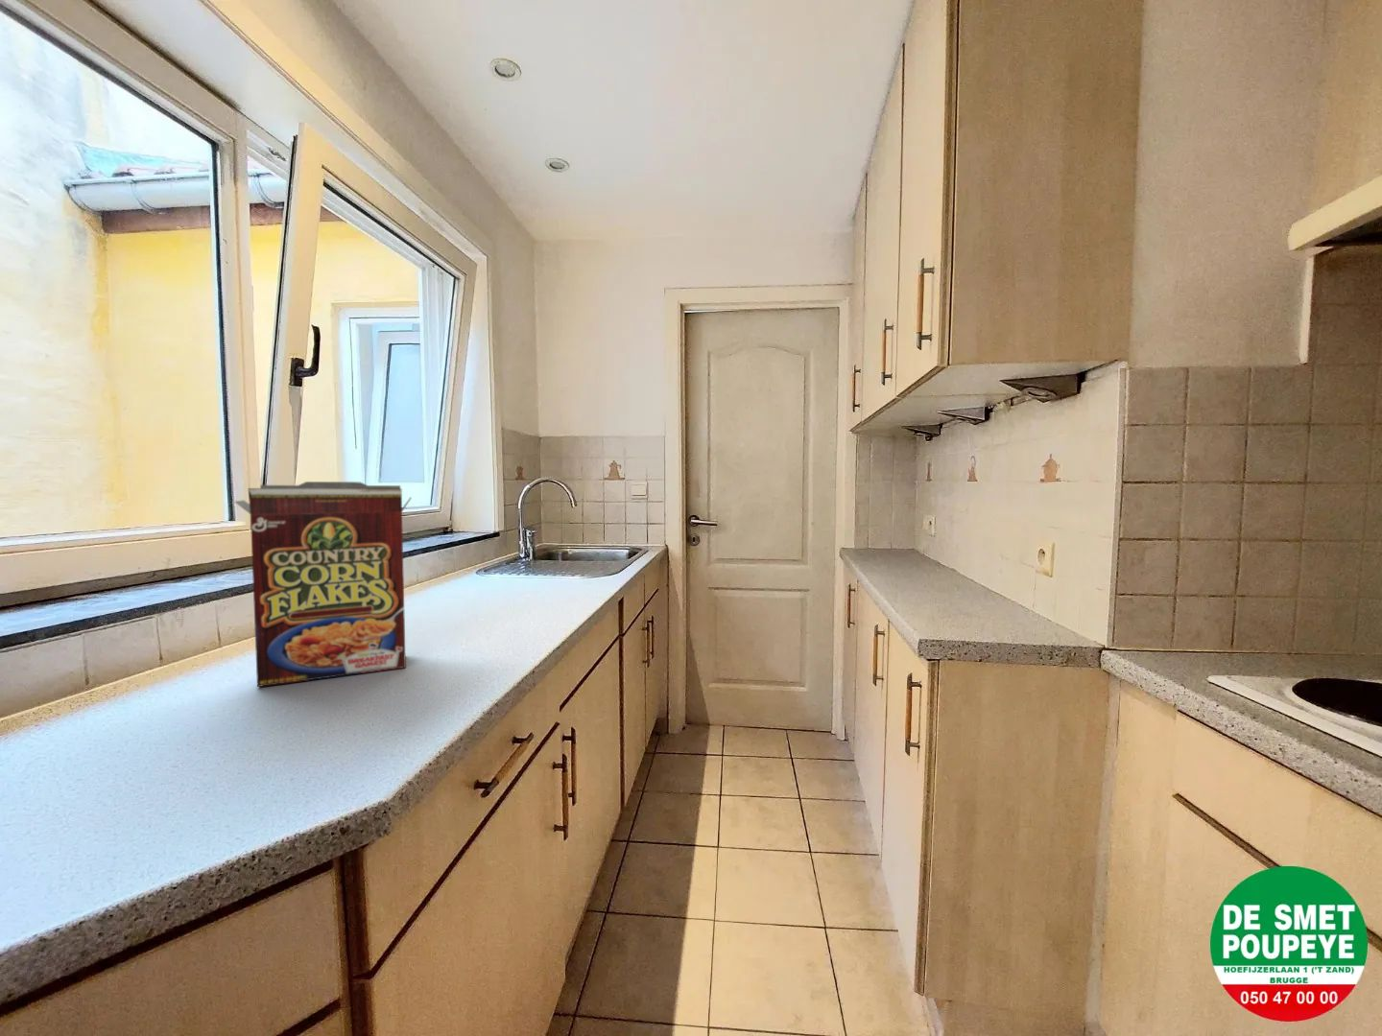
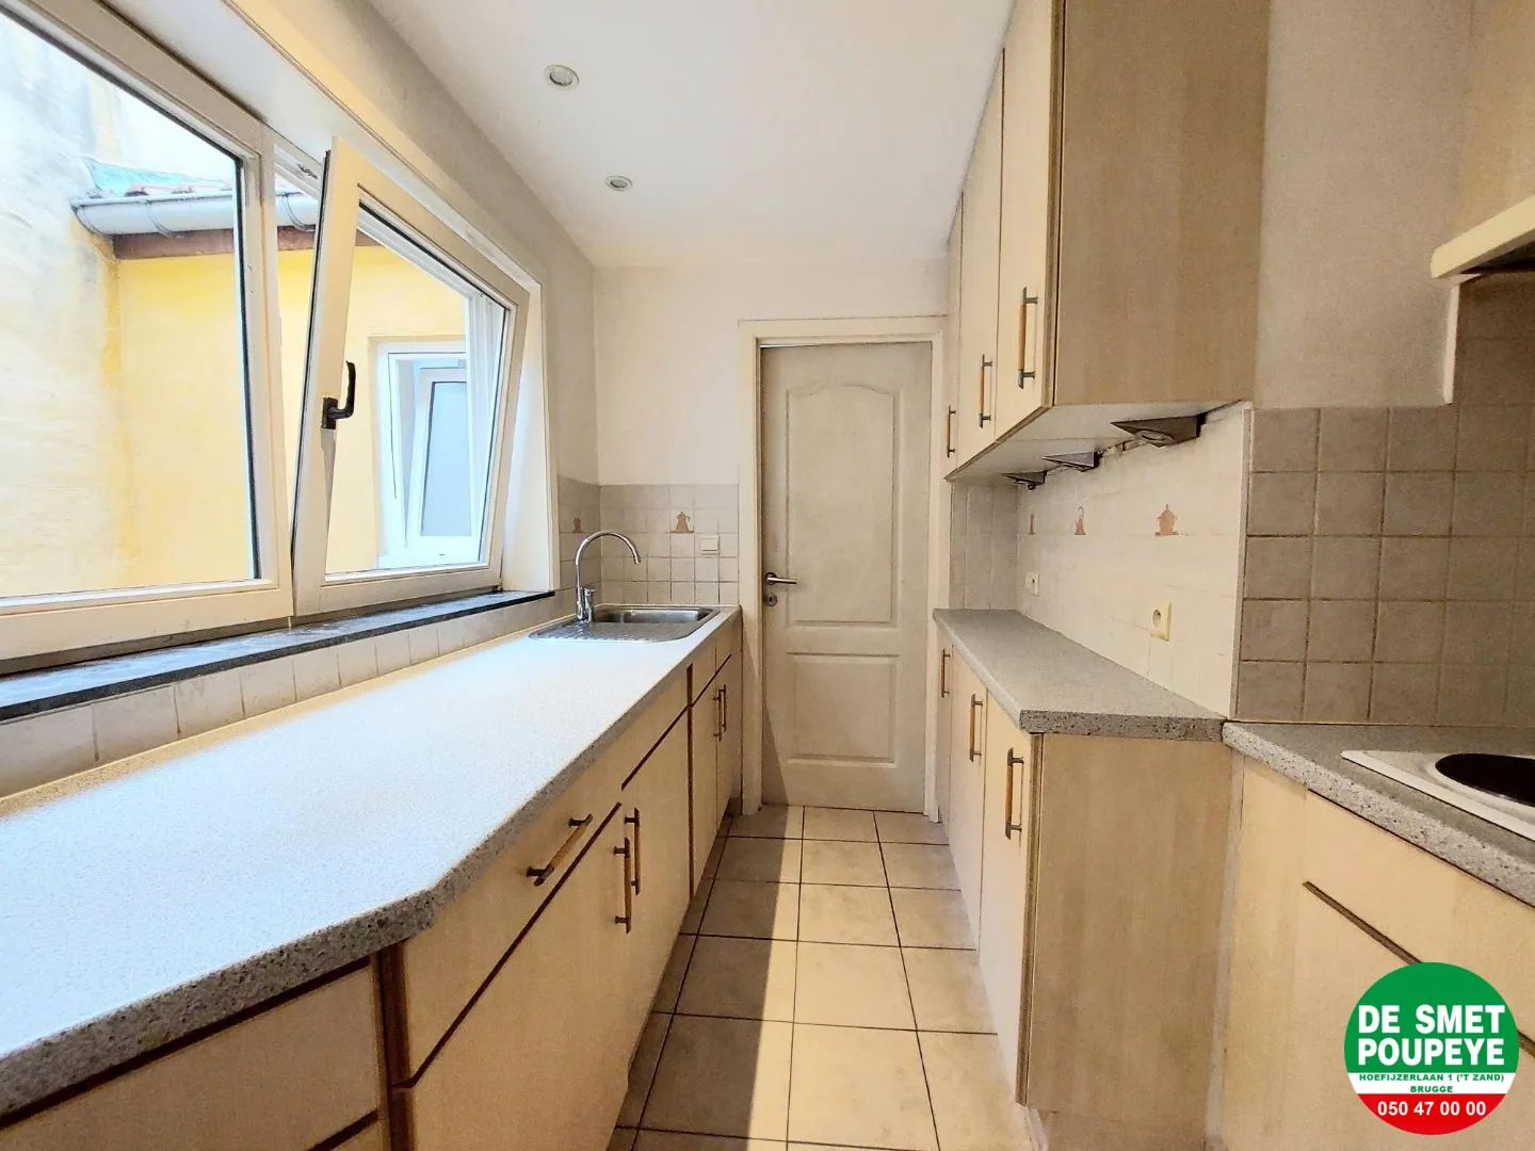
- cereal box [233,481,412,688]
